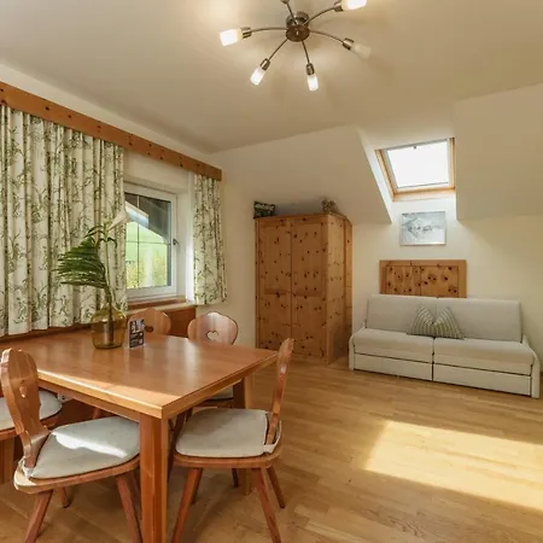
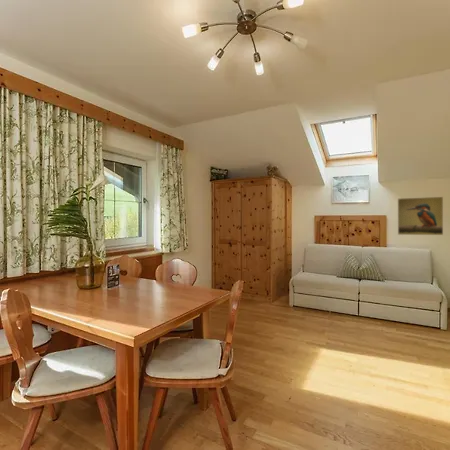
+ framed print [397,196,444,236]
